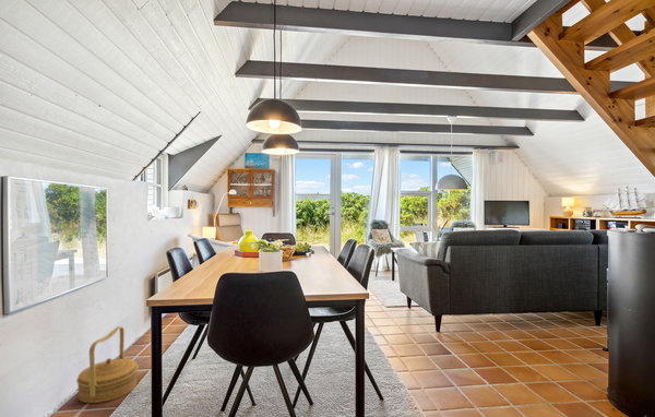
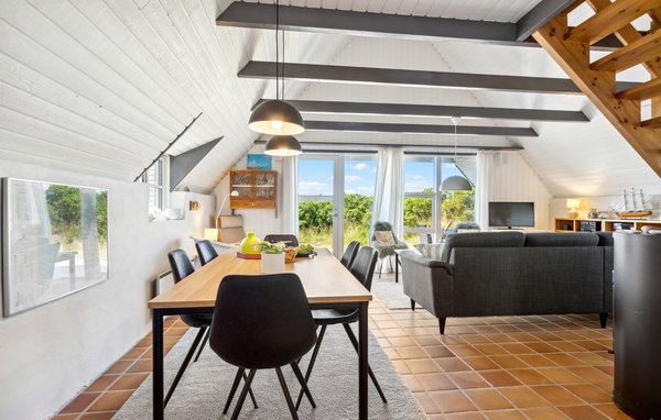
- basket [75,325,140,404]
